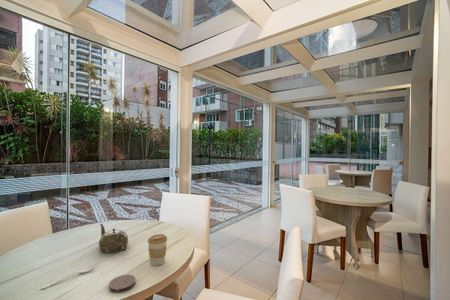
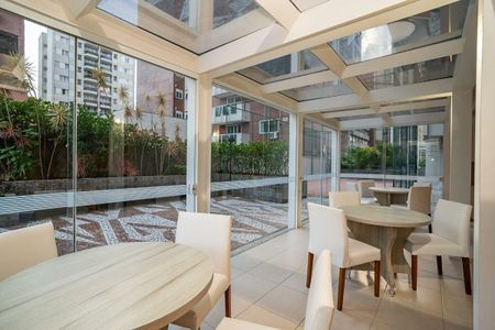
- teapot [98,223,129,254]
- spoon [41,262,96,290]
- coaster [108,274,137,294]
- coffee cup [147,233,168,267]
